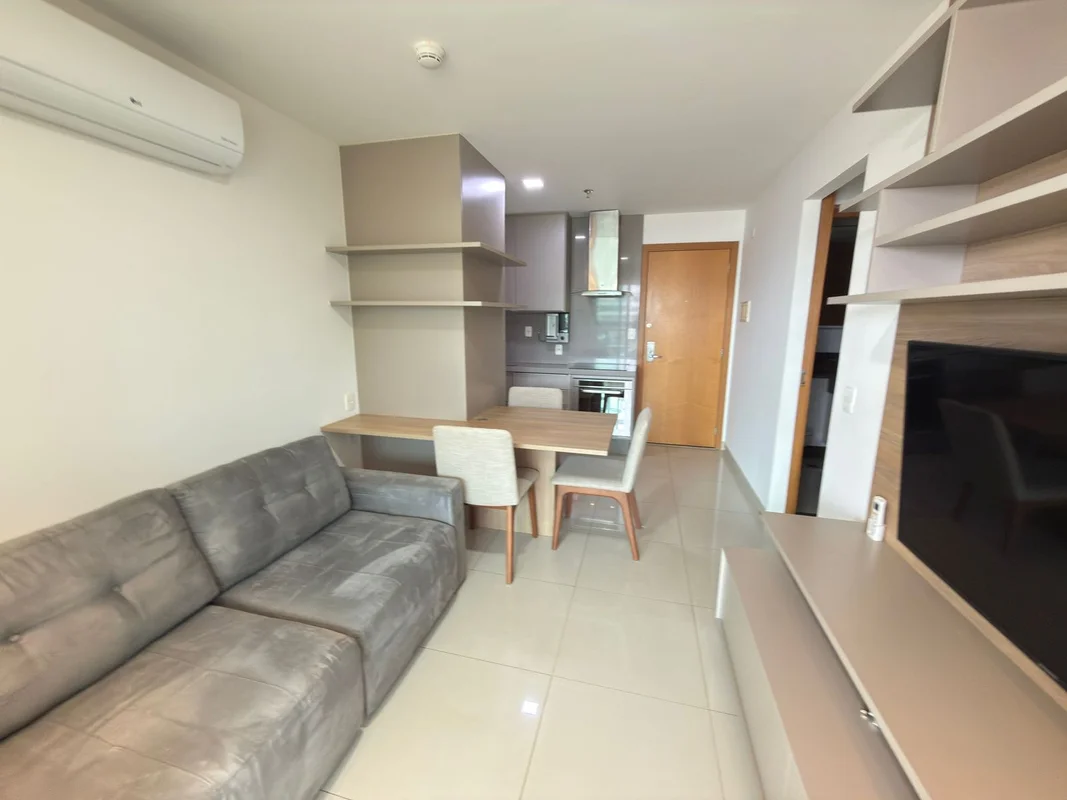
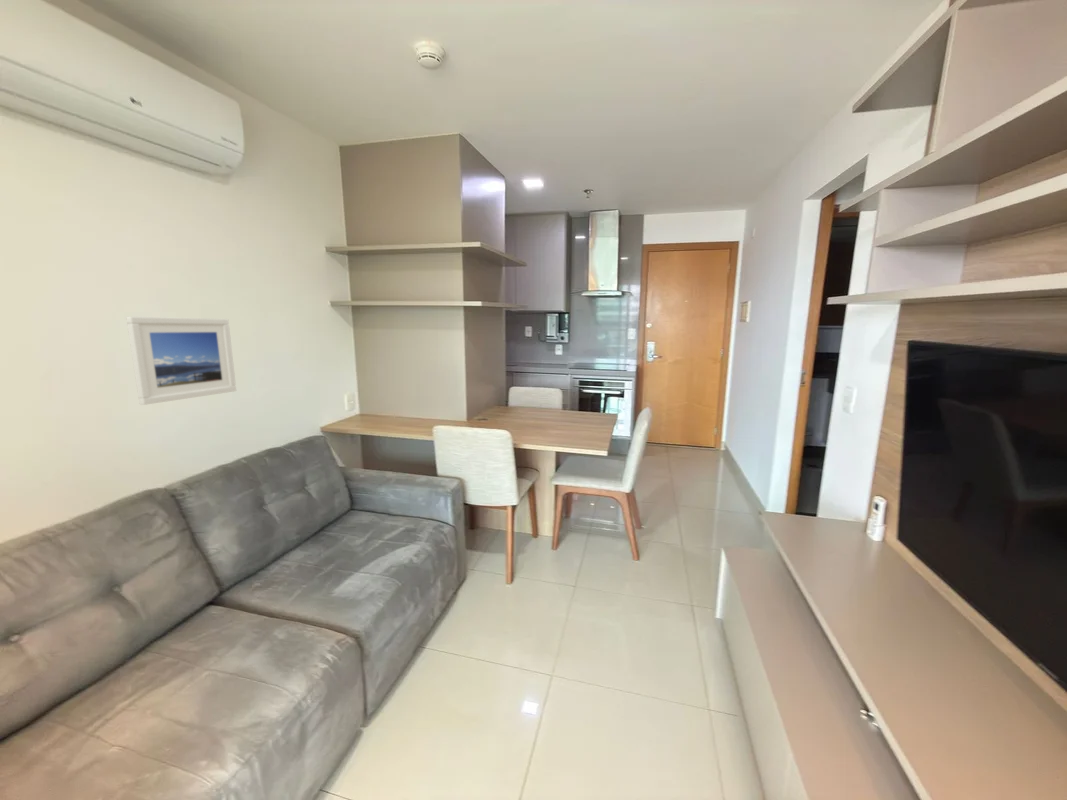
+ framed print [125,316,237,406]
